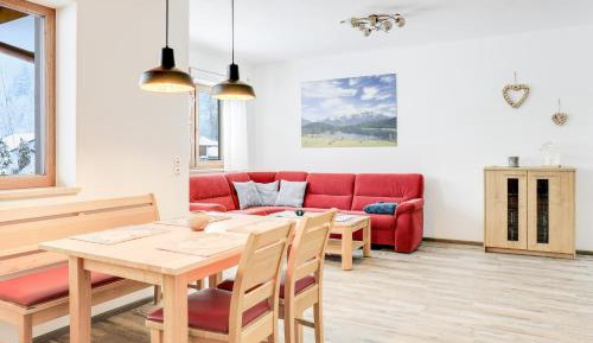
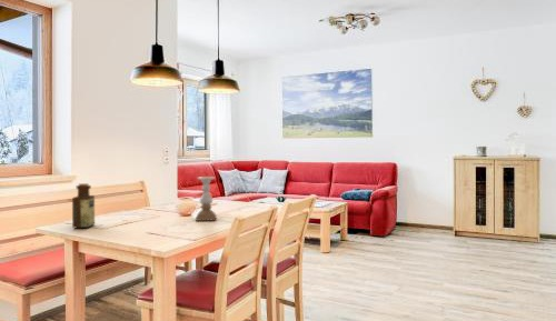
+ candle holder [195,175,218,222]
+ bottle [71,182,96,229]
